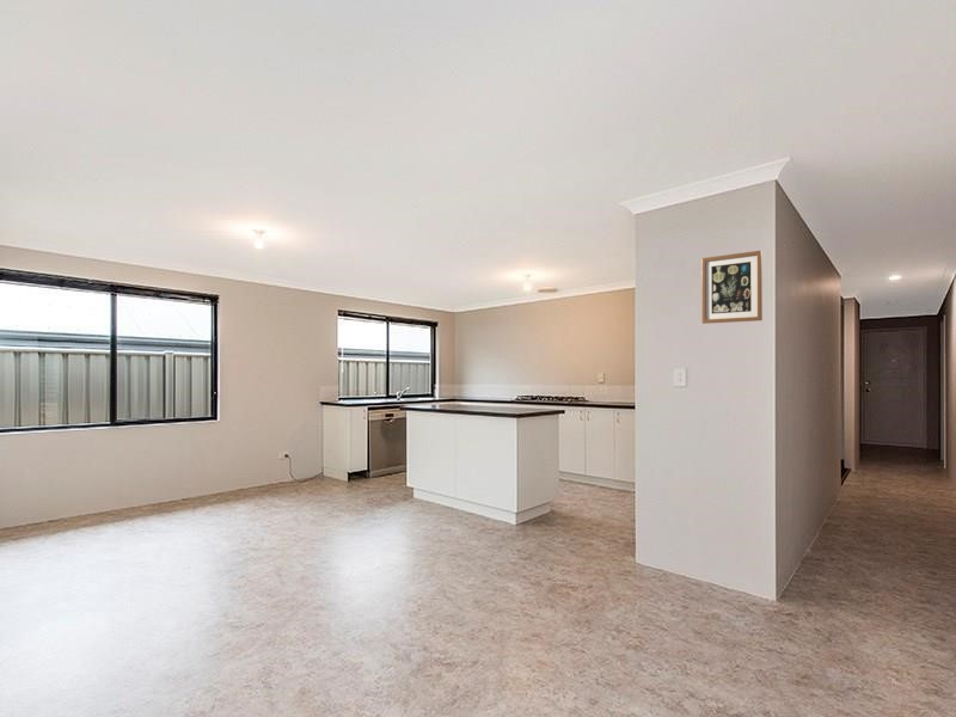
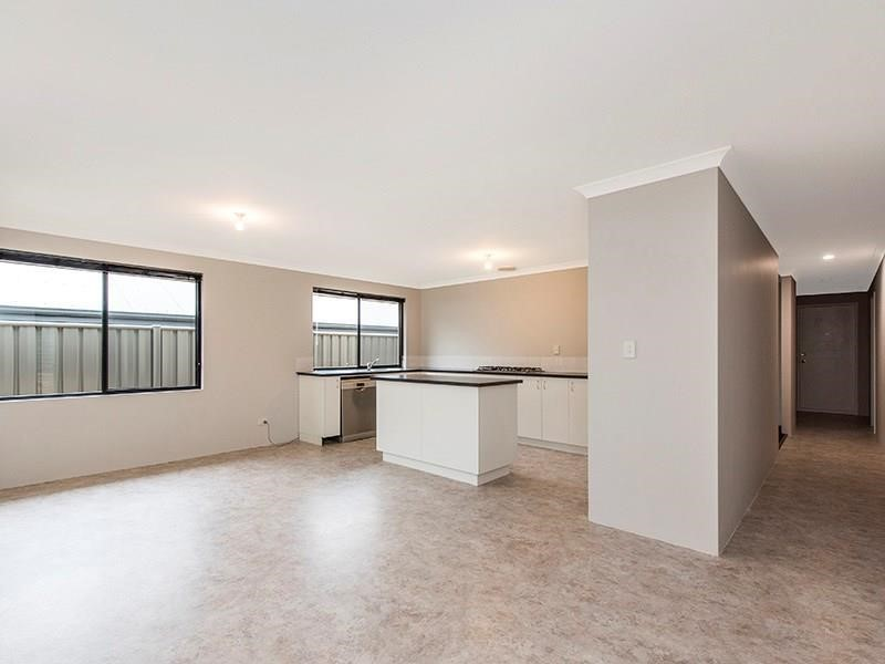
- wall art [700,250,764,325]
